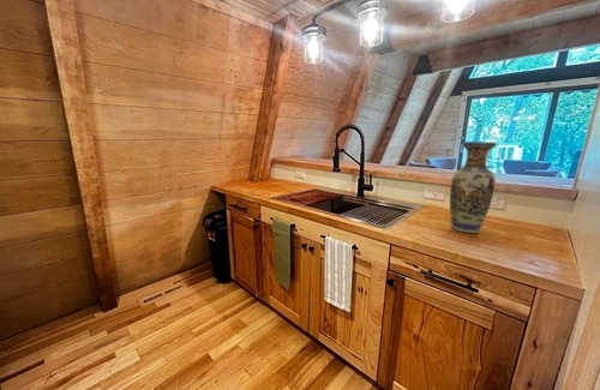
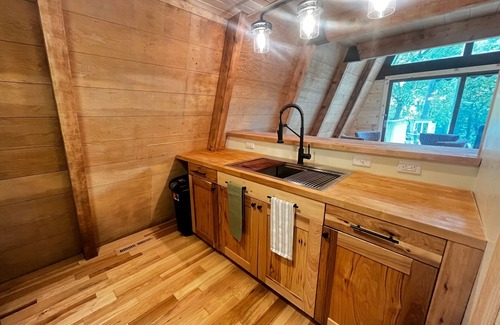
- vase [449,140,497,234]
